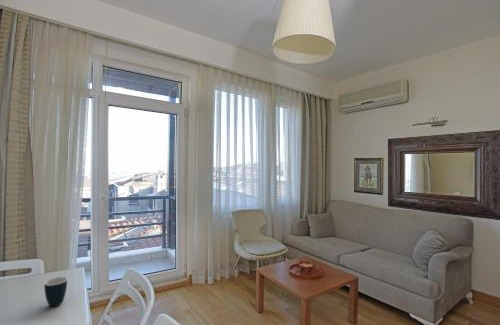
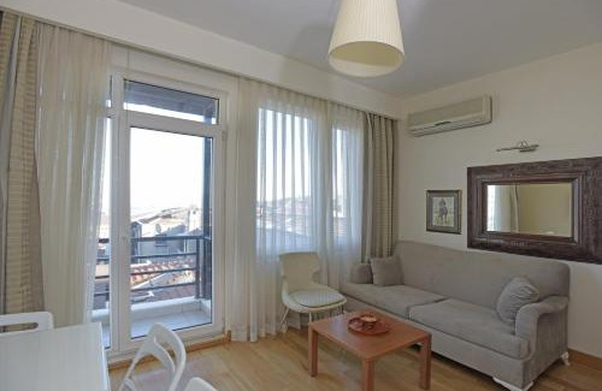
- mug [43,276,68,308]
